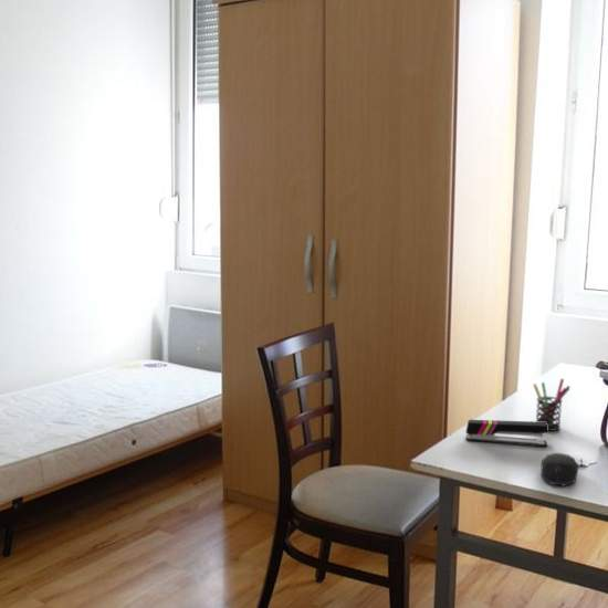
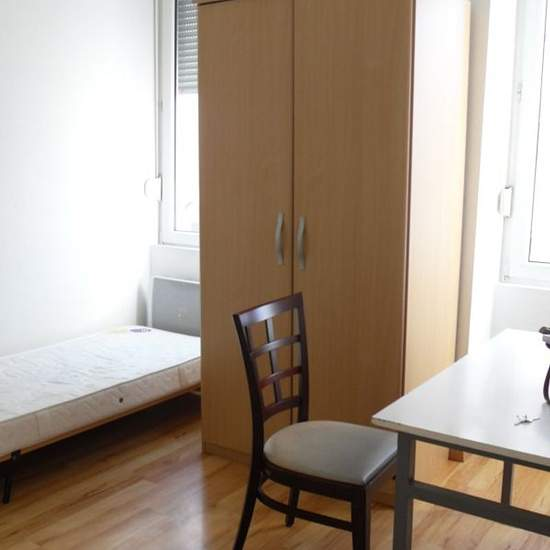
- pen holder [532,377,572,432]
- stapler [465,419,548,448]
- computer mouse [539,452,579,488]
